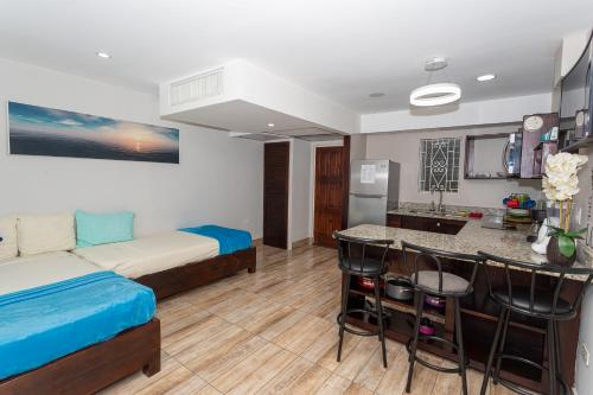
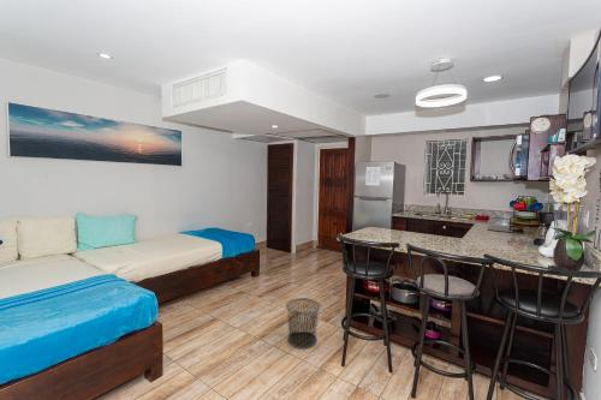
+ waste bin [285,297,321,350]
